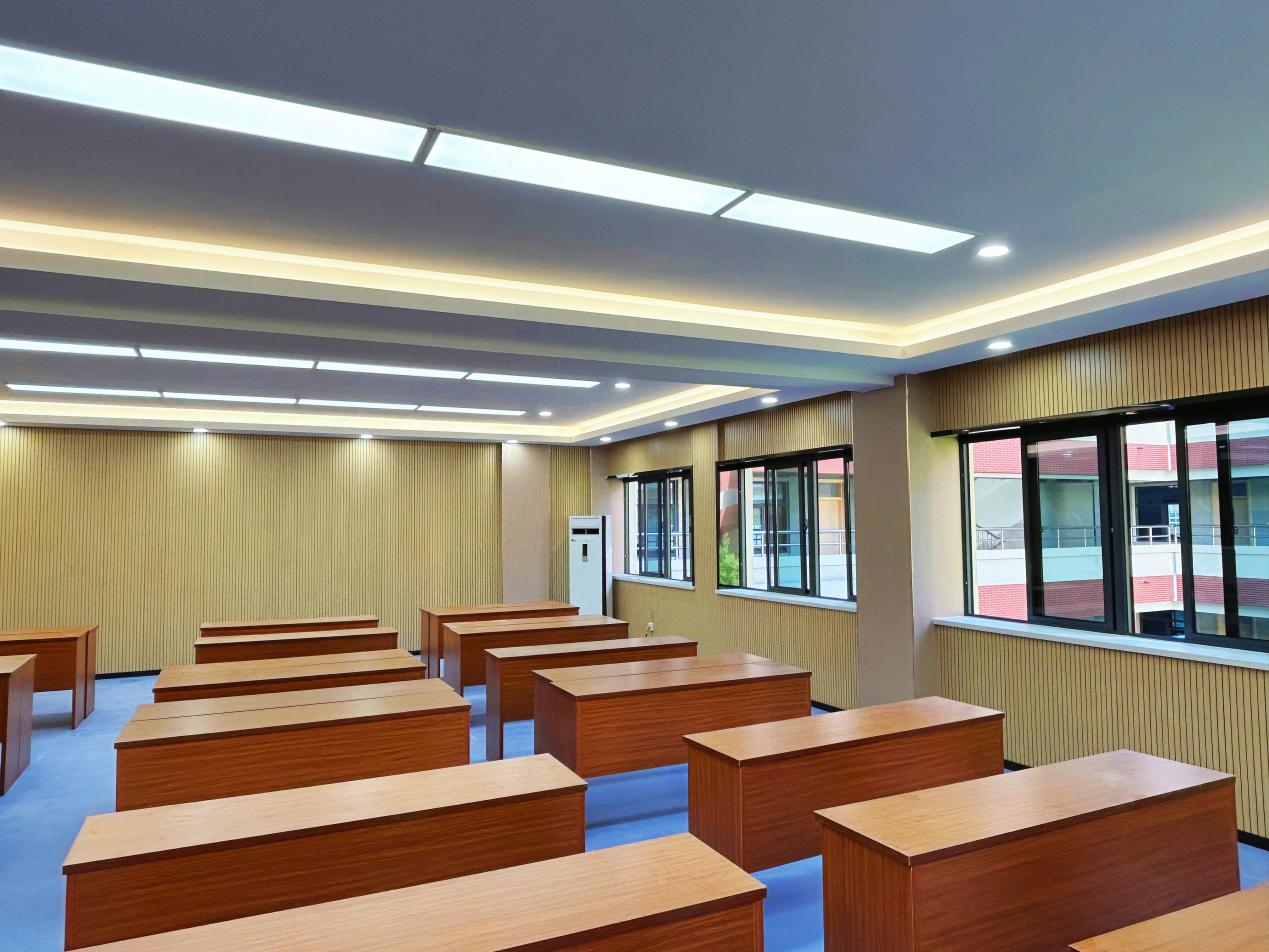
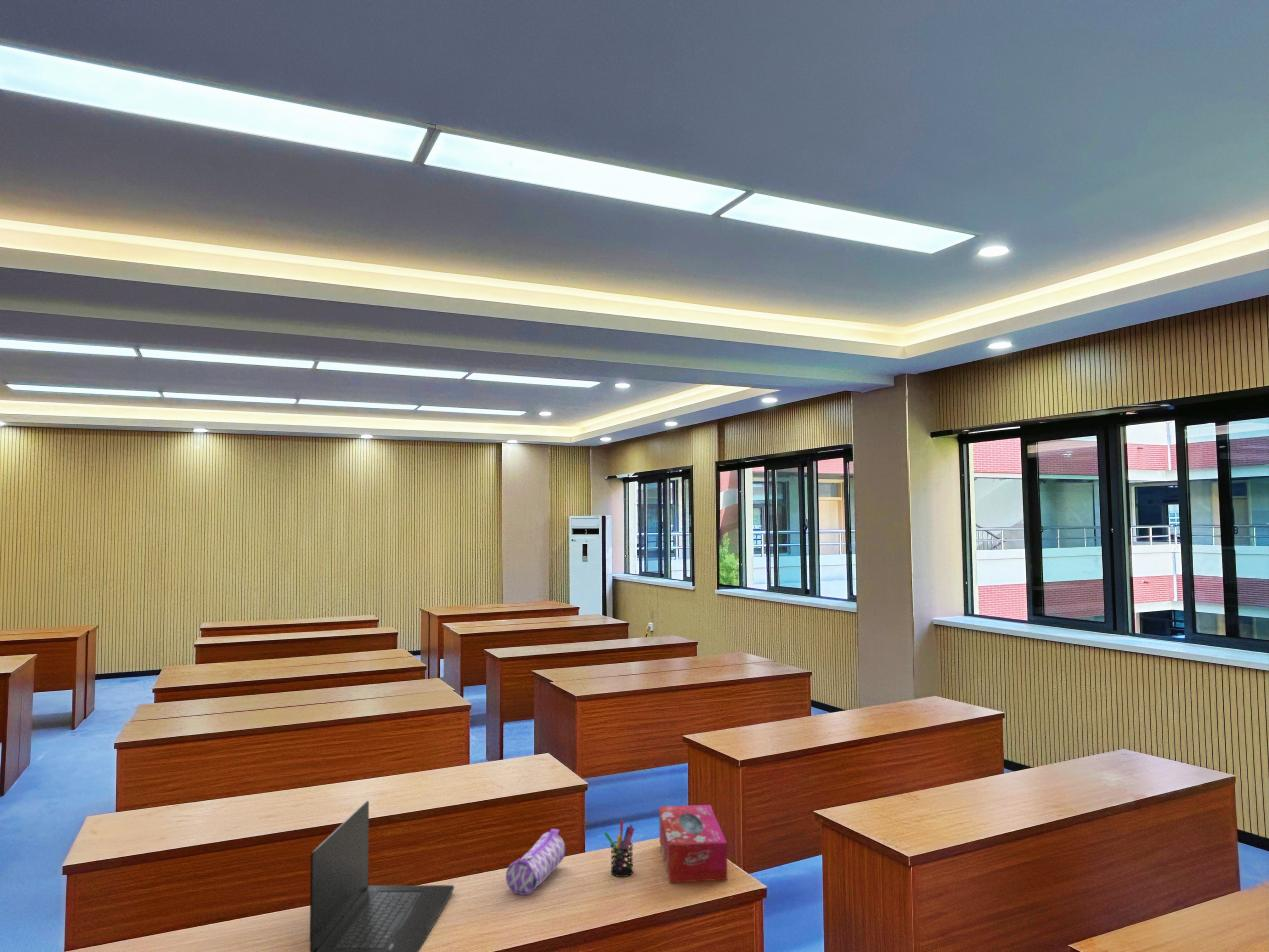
+ pencil case [505,828,566,896]
+ pen holder [603,820,636,878]
+ tissue box [658,804,728,884]
+ laptop [309,800,455,952]
